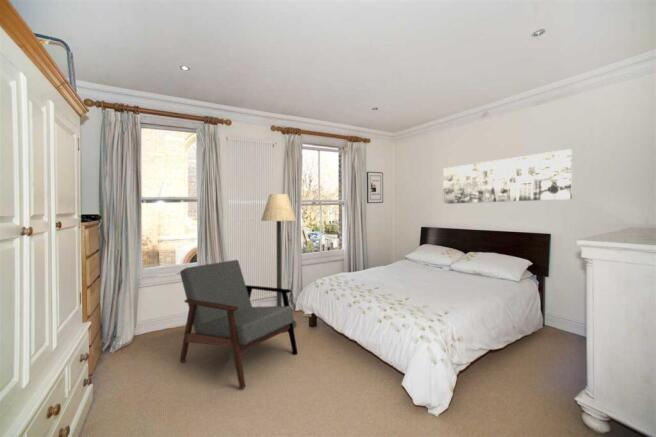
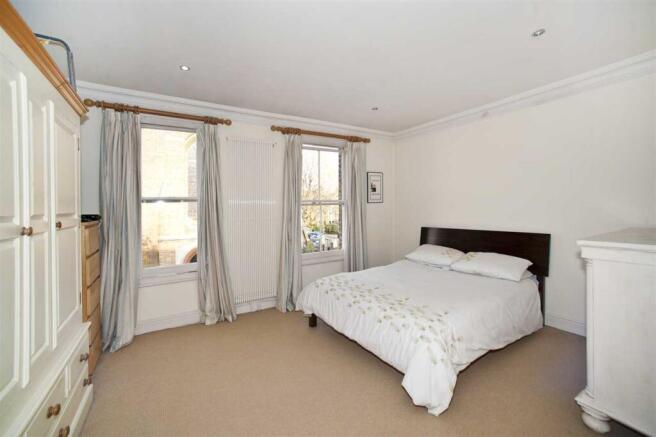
- floor lamp [260,193,297,333]
- wall art [442,148,573,205]
- armchair [179,259,299,389]
